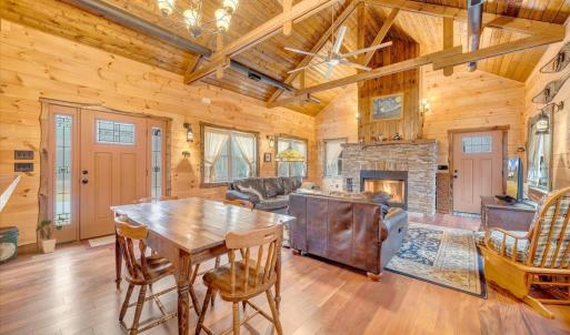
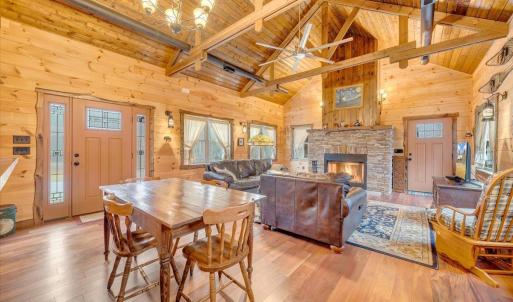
- house plant [36,216,67,254]
